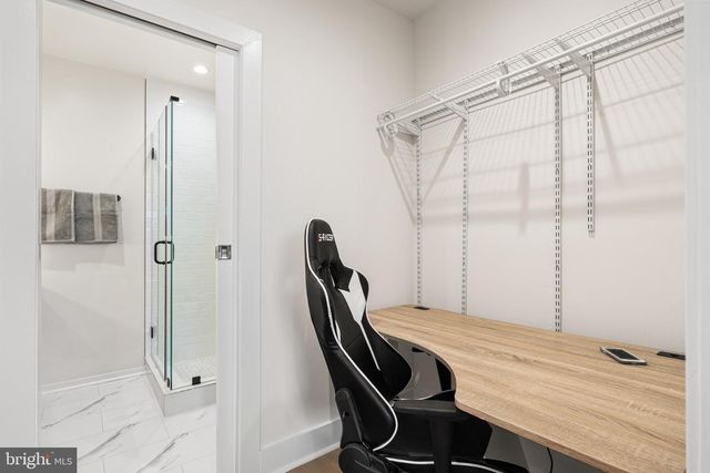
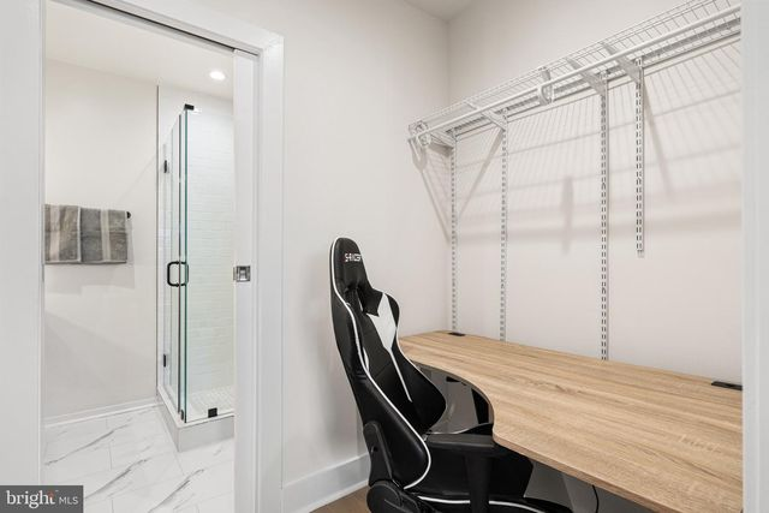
- cell phone [599,346,648,366]
